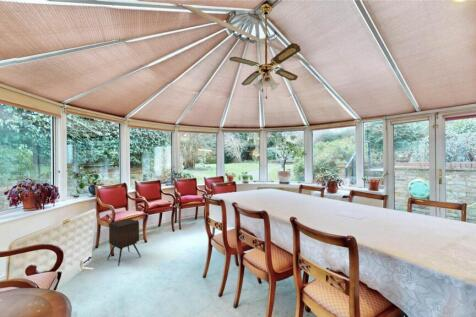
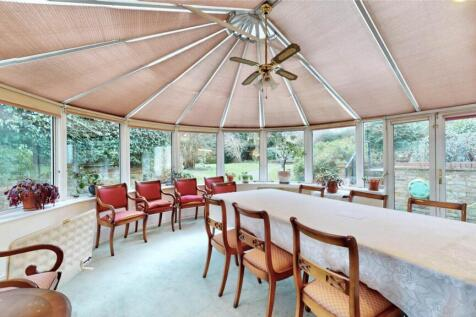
- side table [106,218,142,267]
